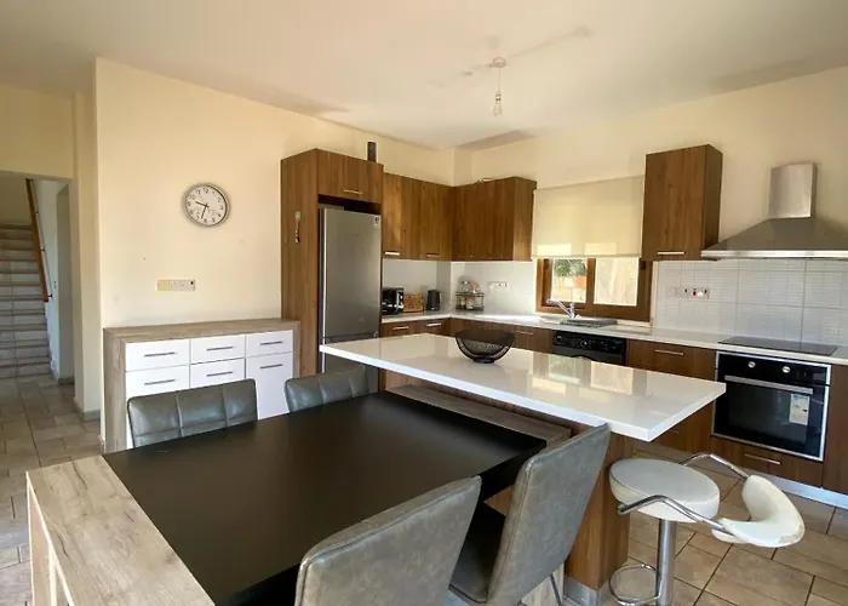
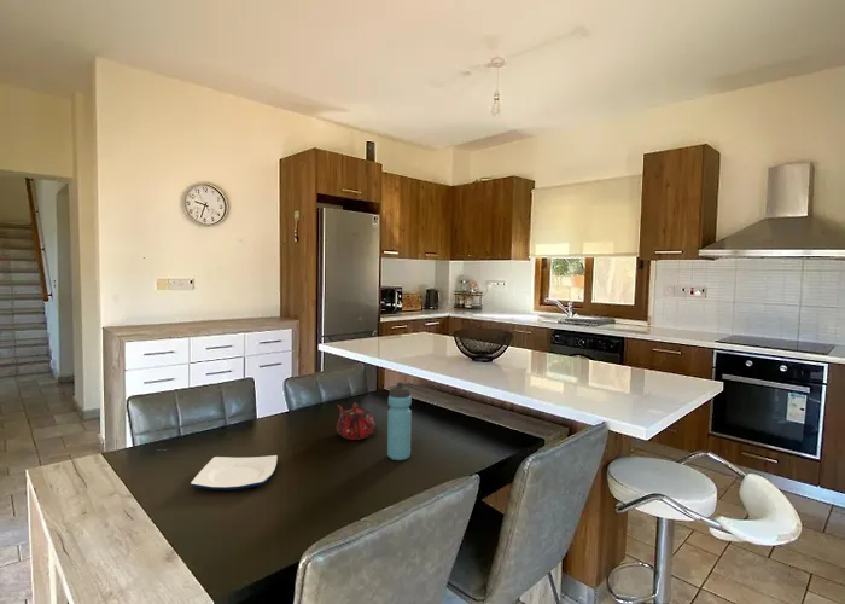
+ water bottle [386,381,413,461]
+ teapot [336,401,378,441]
+ plate [190,454,279,492]
